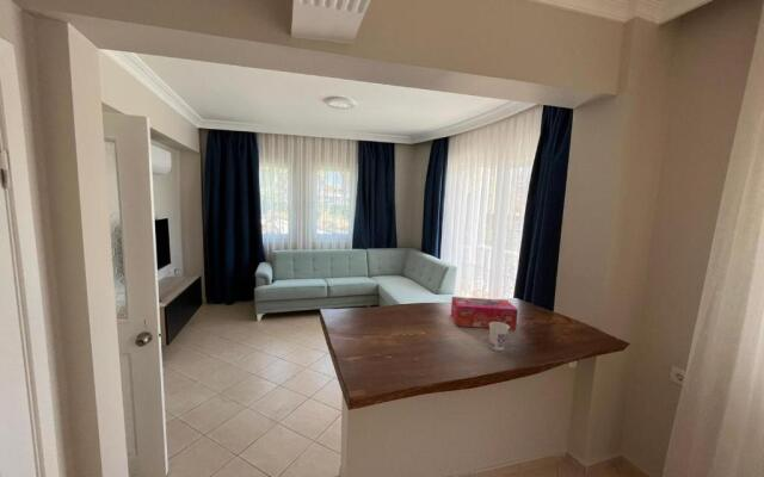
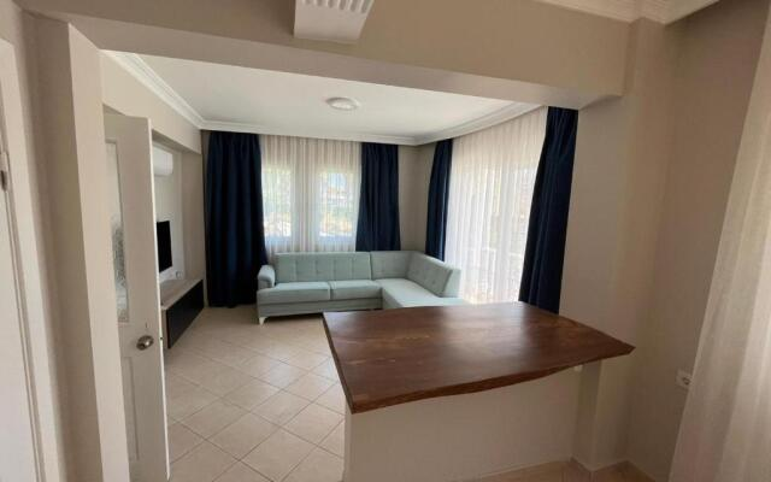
- cup [488,322,510,352]
- tissue box [450,296,519,330]
